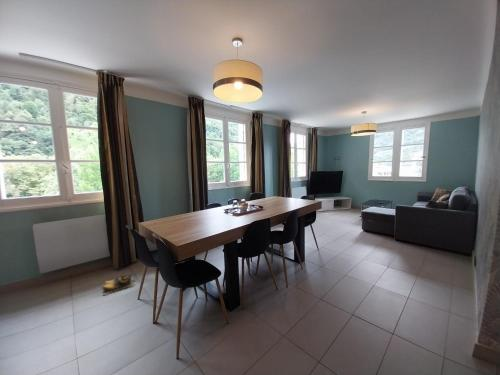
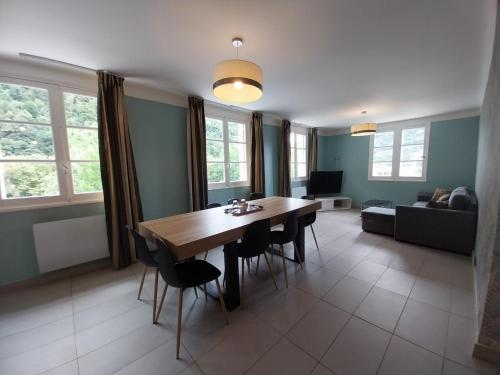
- shoes [101,273,135,296]
